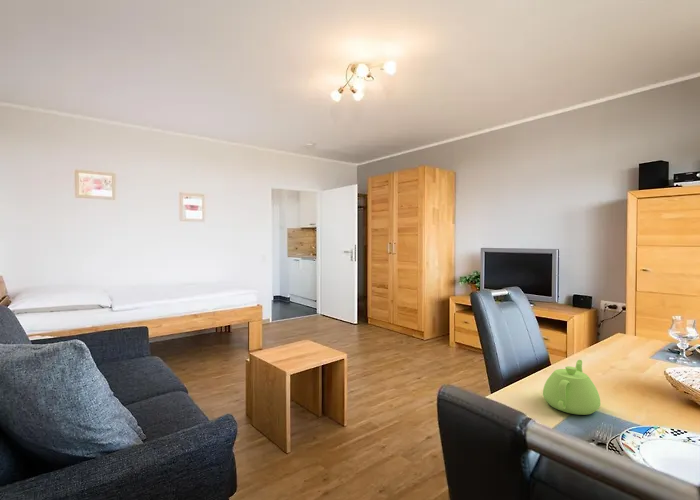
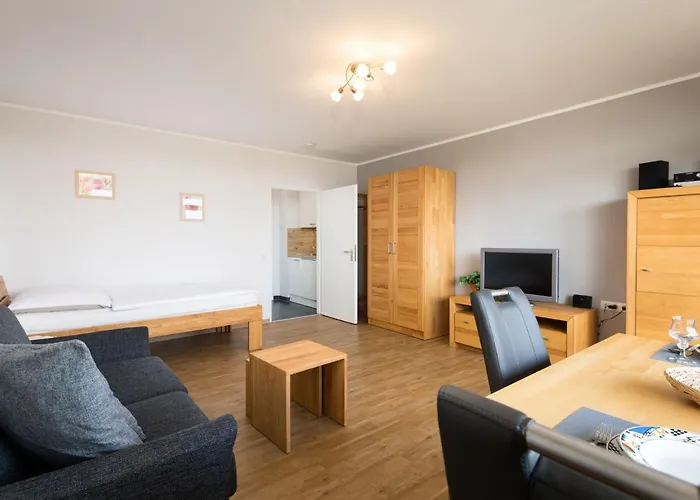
- teapot [542,359,601,416]
